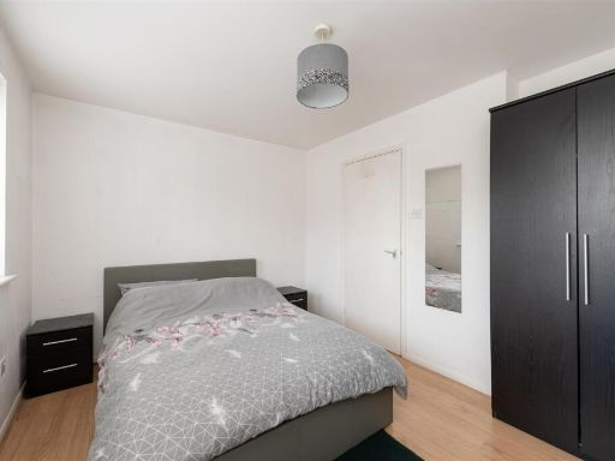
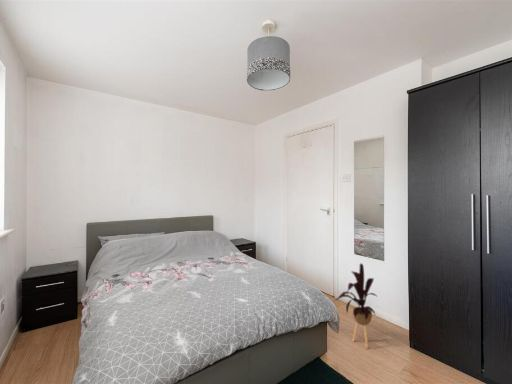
+ house plant [333,262,377,350]
